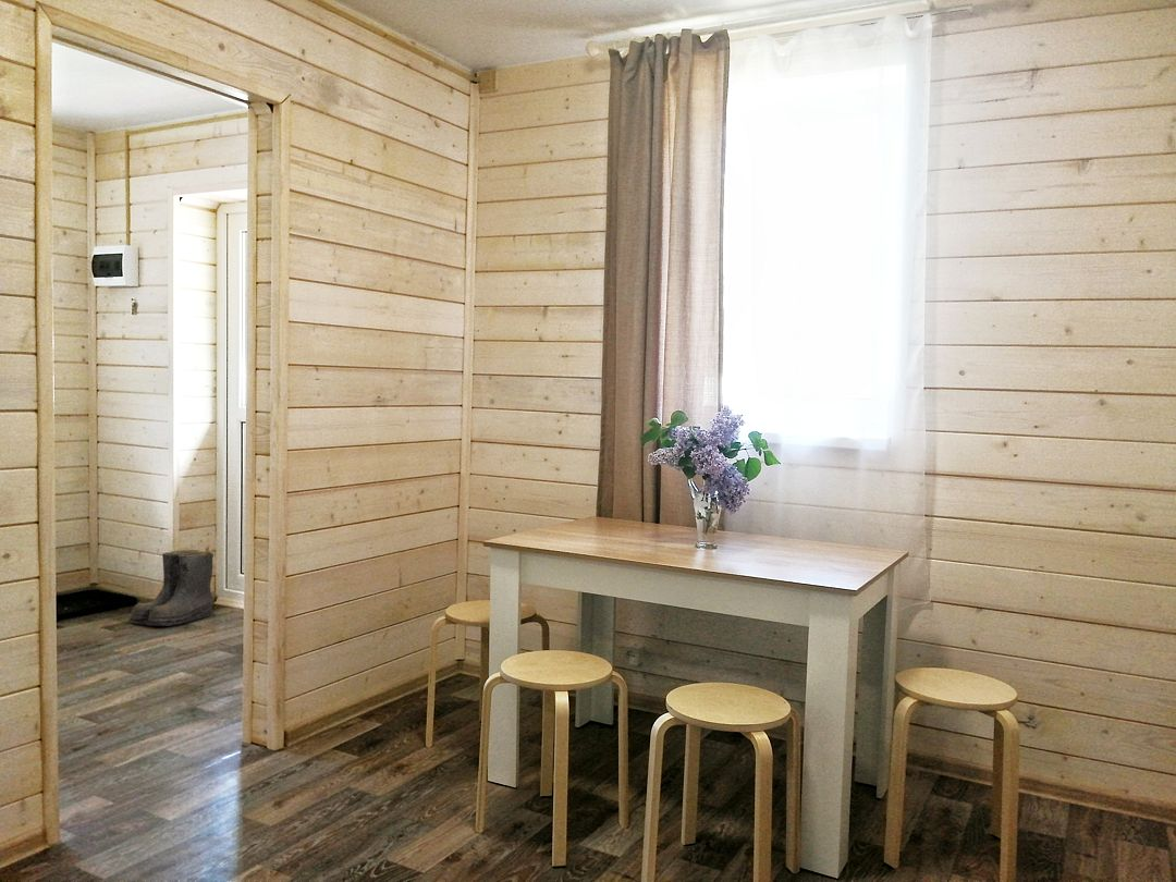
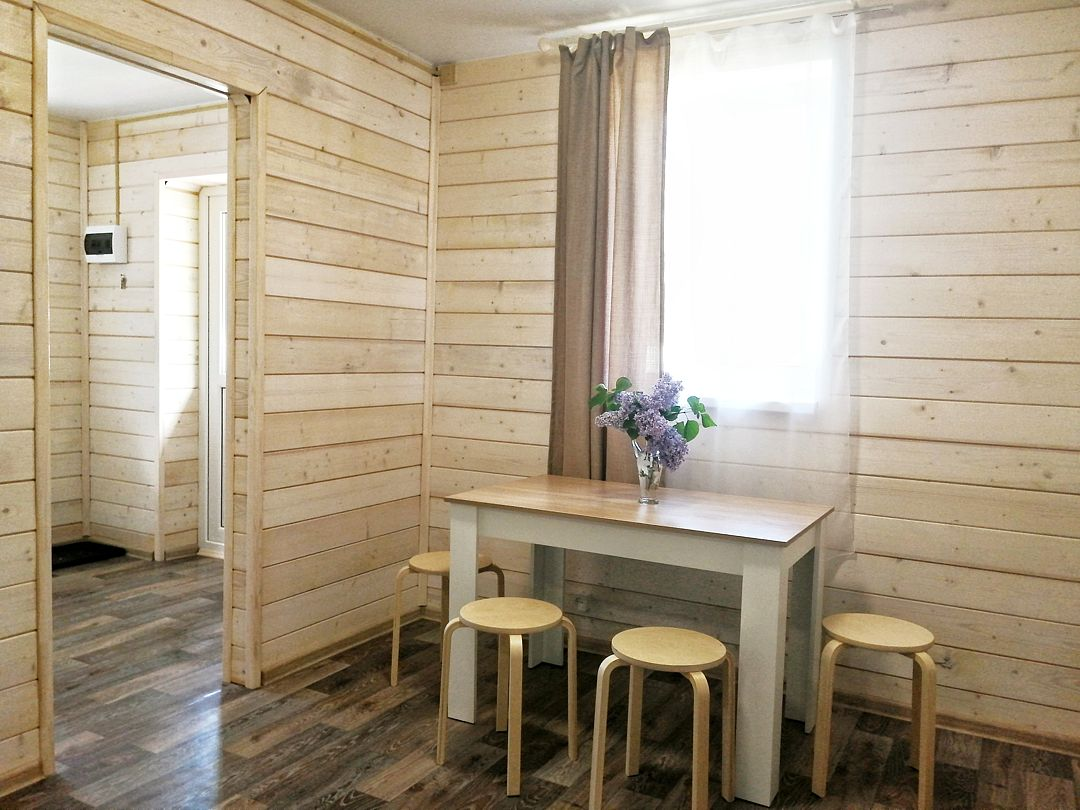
- boots [127,549,215,627]
